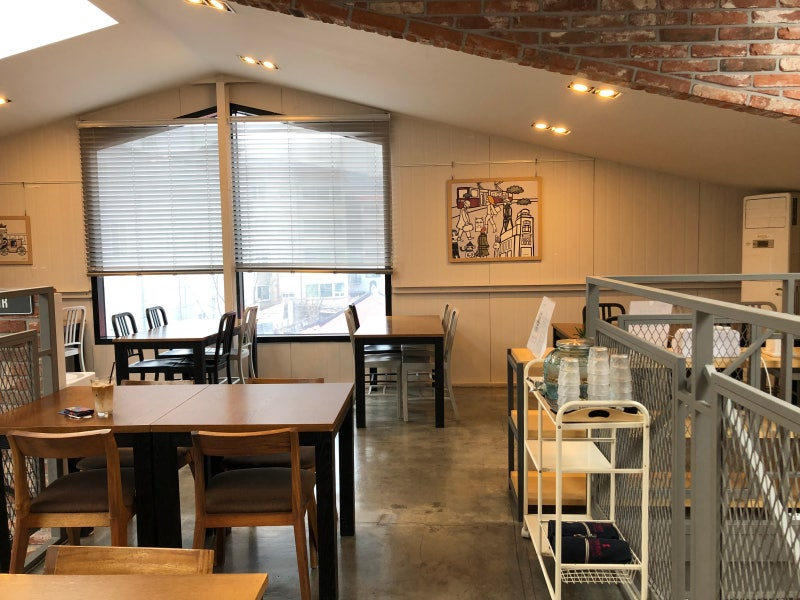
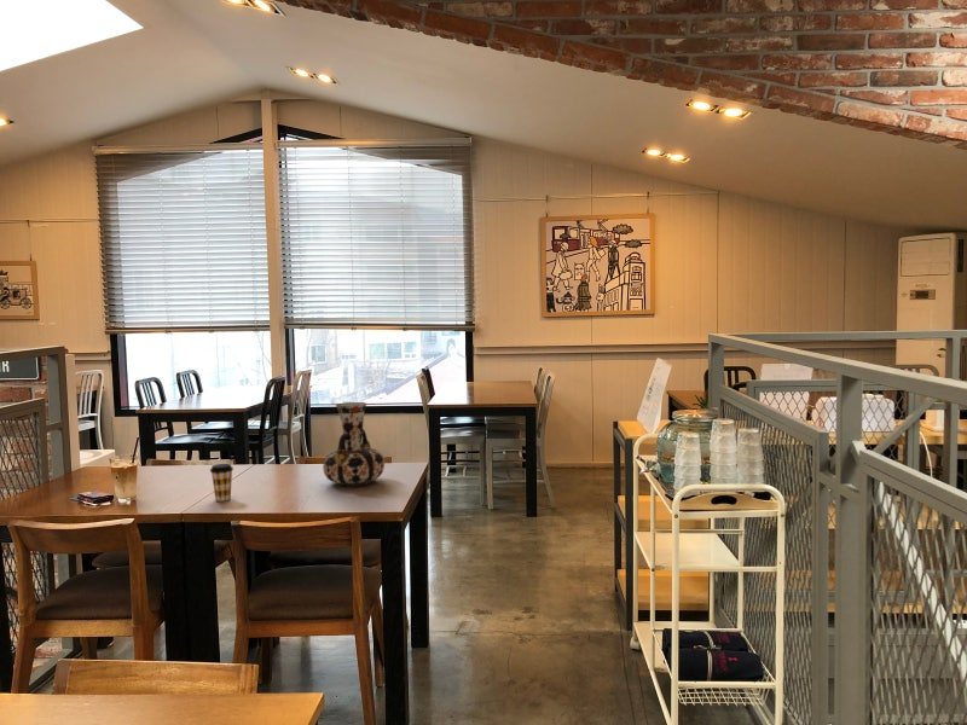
+ vase [322,401,386,487]
+ coffee cup [209,463,234,503]
